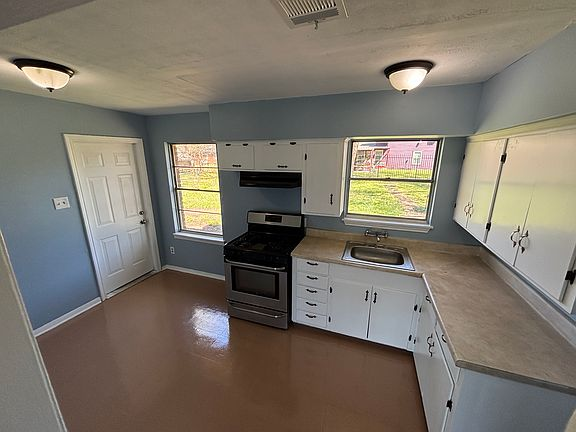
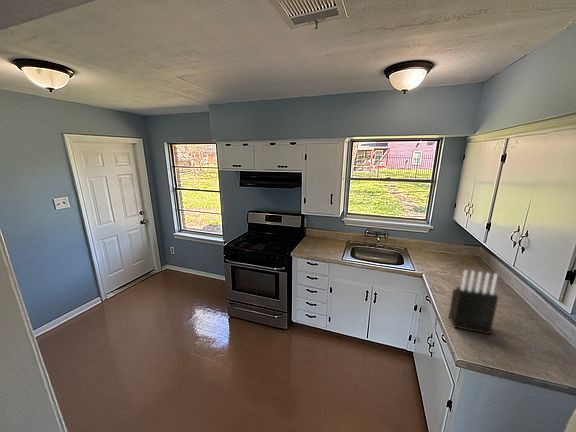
+ knife block [448,269,499,336]
